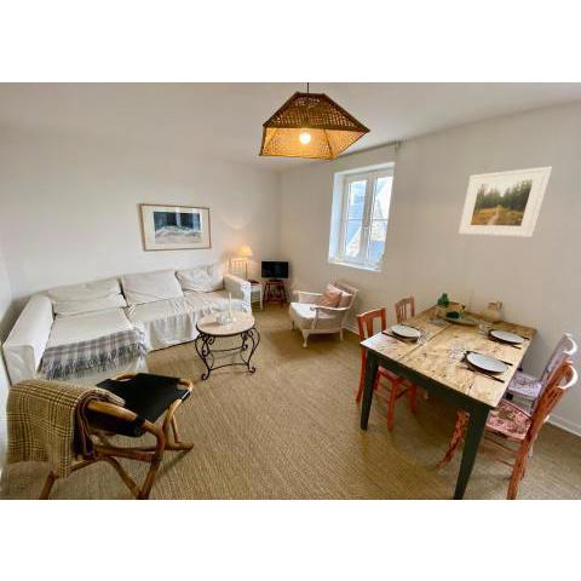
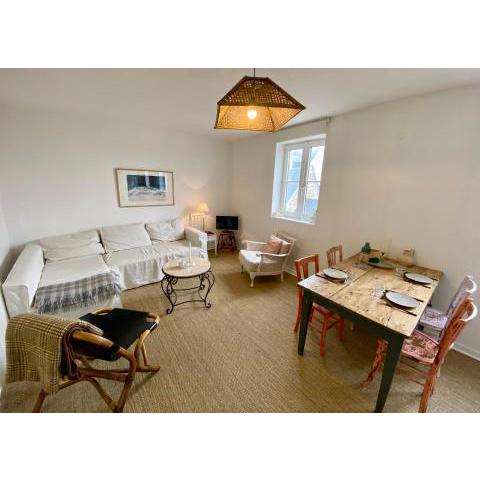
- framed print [458,166,553,238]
